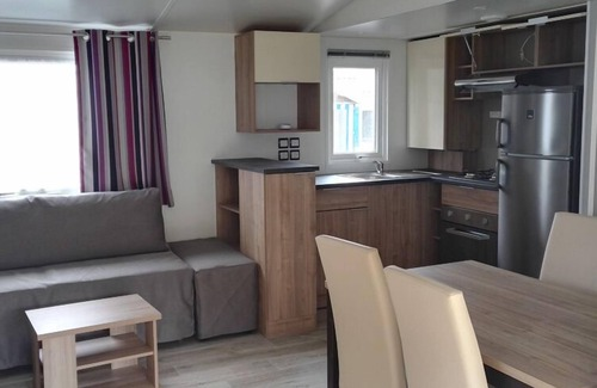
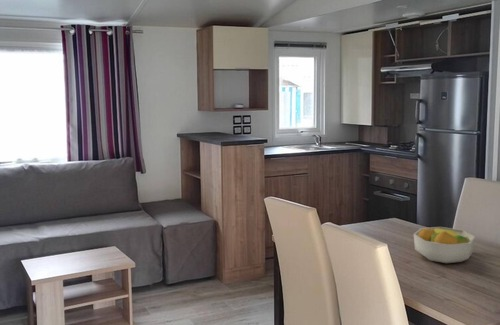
+ fruit bowl [413,226,476,264]
